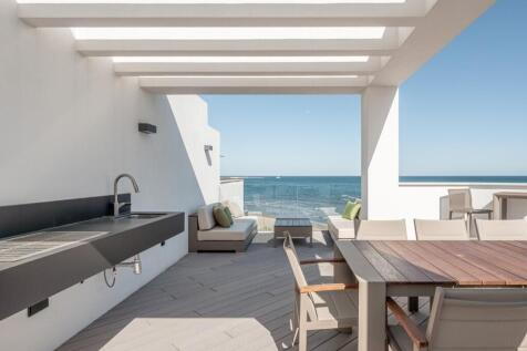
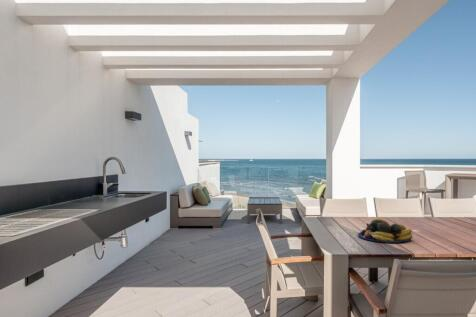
+ fruit bowl [357,218,413,244]
